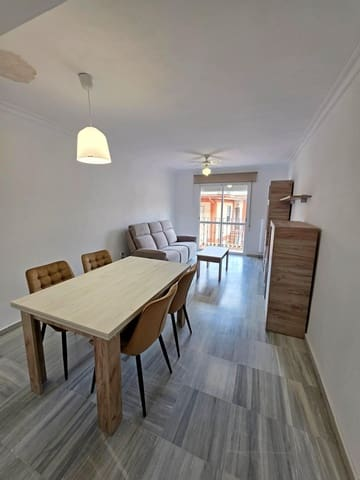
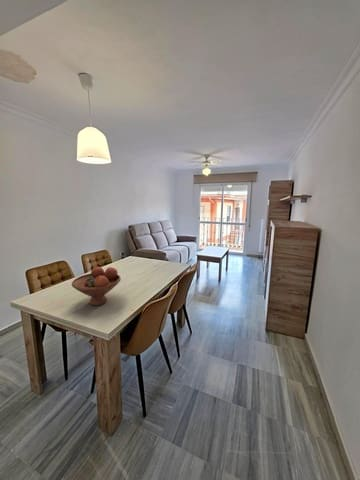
+ fruit bowl [71,266,122,306]
